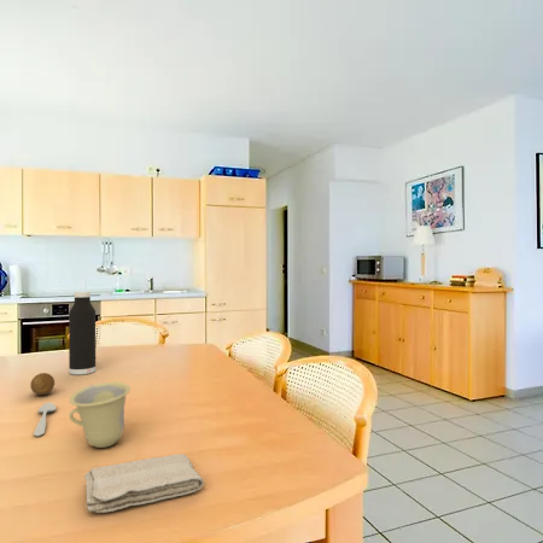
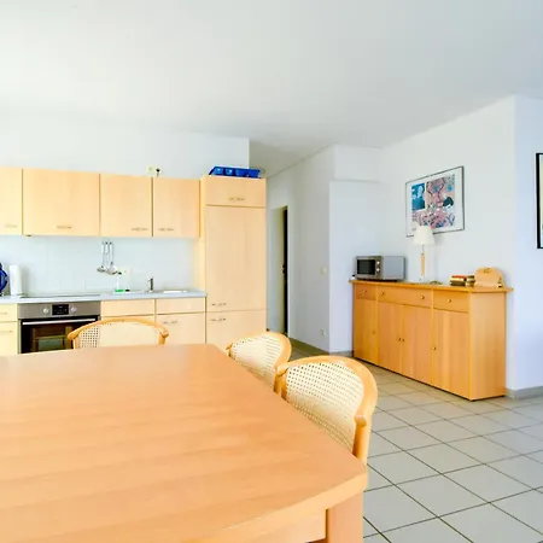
- fruit [29,372,56,396]
- water bottle [68,291,97,376]
- spoon [33,402,57,437]
- washcloth [83,453,205,514]
- cup [68,380,132,449]
